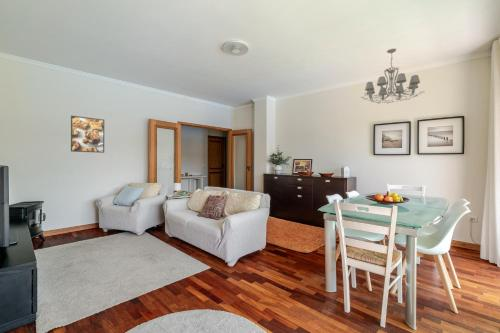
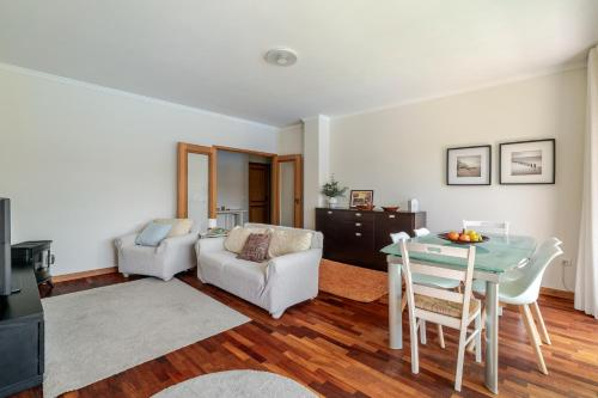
- chandelier [360,48,426,105]
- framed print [70,115,105,154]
